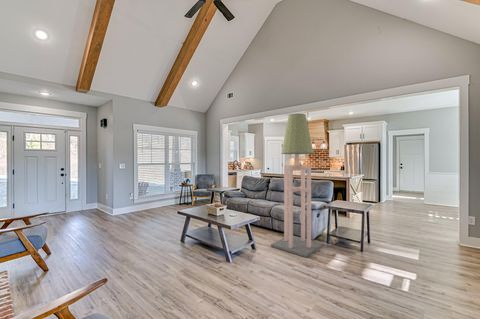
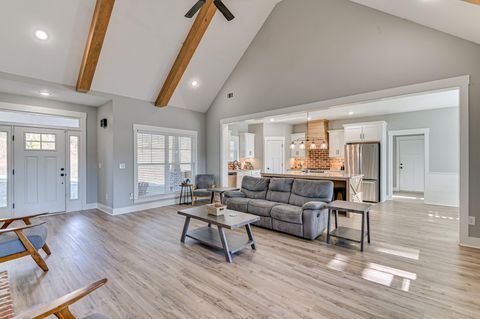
- floor lamp [270,113,324,258]
